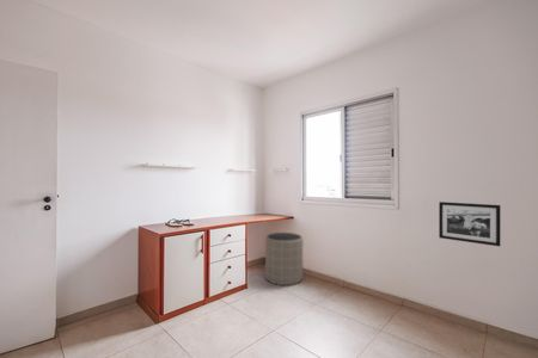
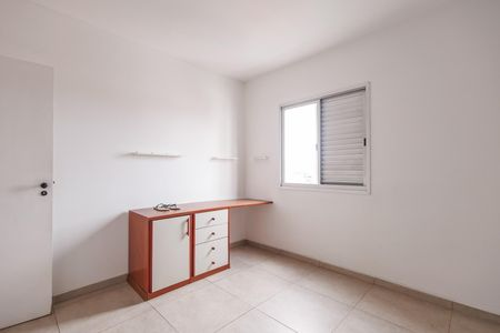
- trash can [264,232,304,286]
- picture frame [438,200,501,247]
